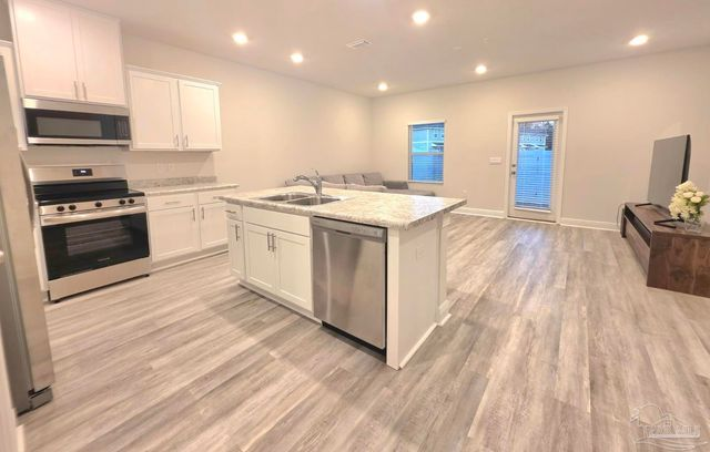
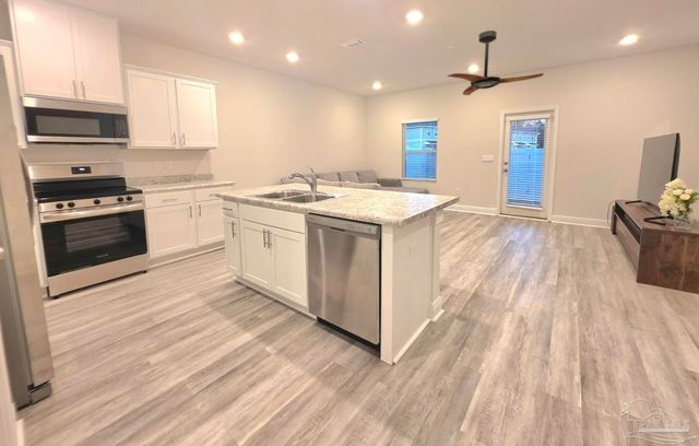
+ ceiling fan [447,30,545,96]
